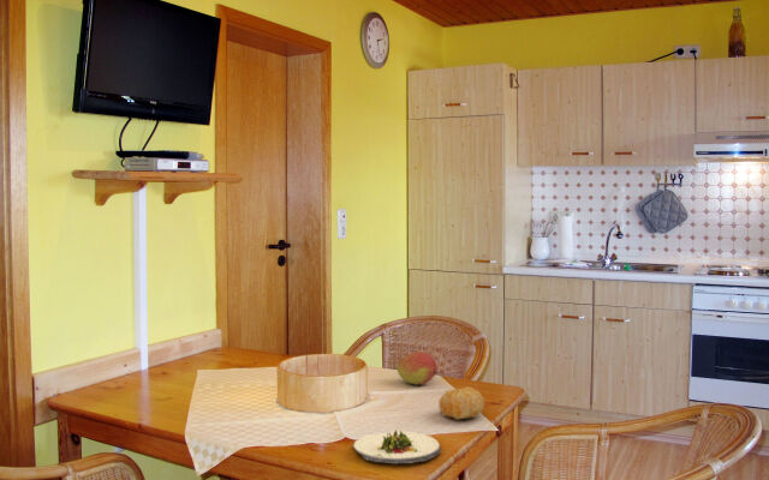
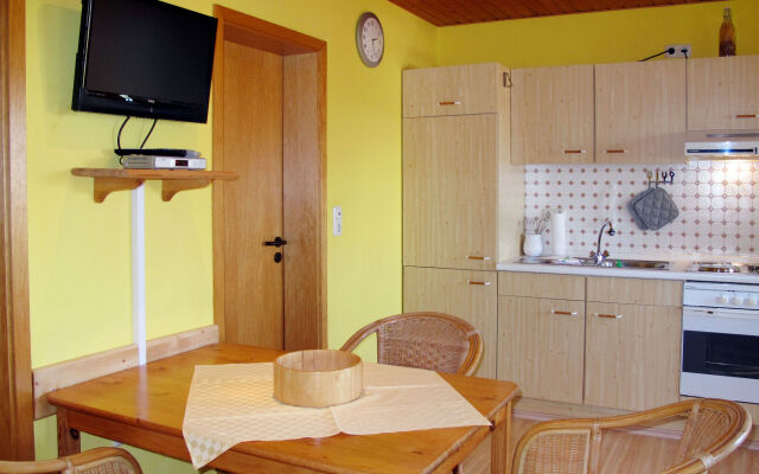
- fruit [437,386,485,420]
- salad plate [352,428,442,464]
- fruit [397,350,439,386]
